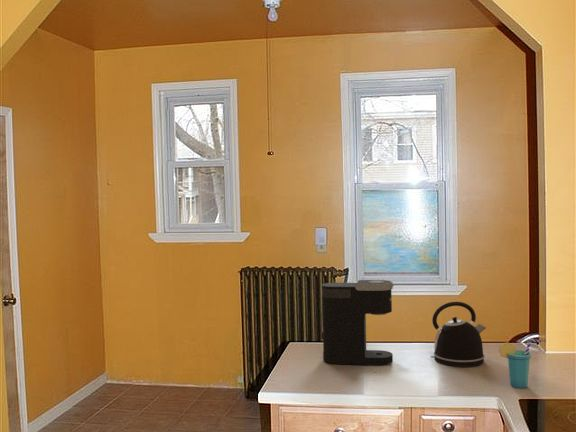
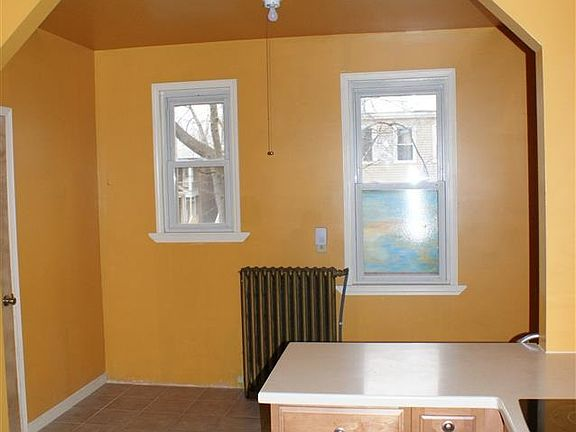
- cup [498,338,542,389]
- coffee maker [321,279,395,366]
- kettle [429,301,487,368]
